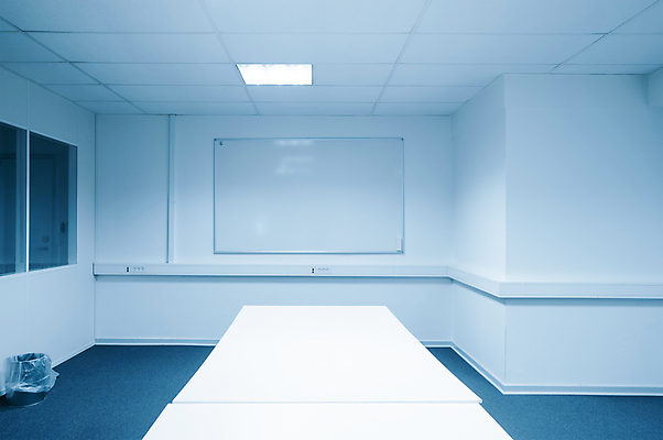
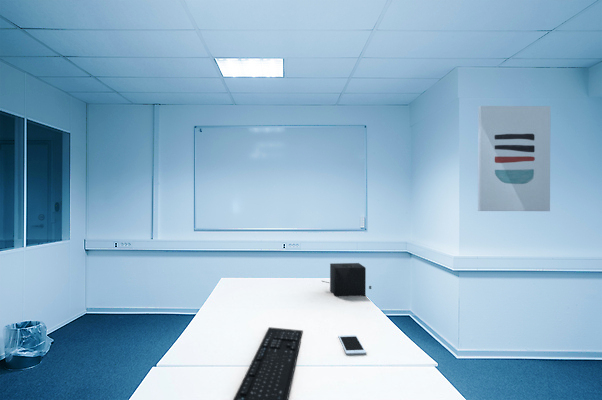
+ speaker [308,262,372,297]
+ keyboard [232,326,304,400]
+ wall art [477,105,551,212]
+ cell phone [337,334,367,355]
